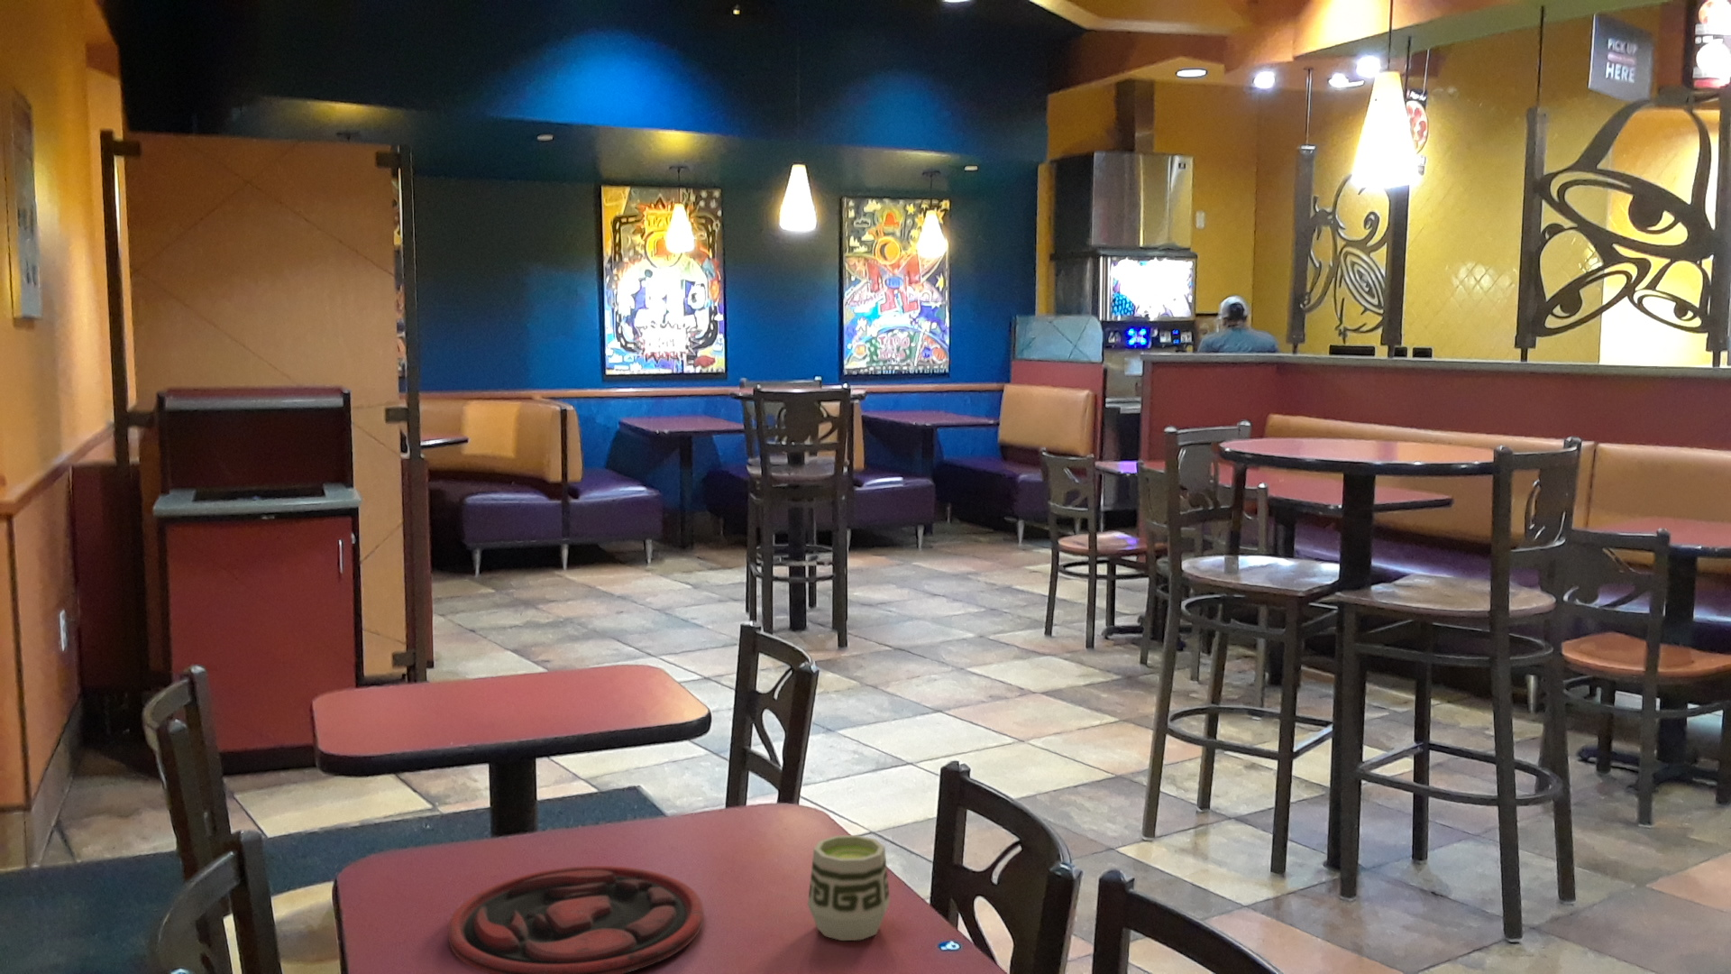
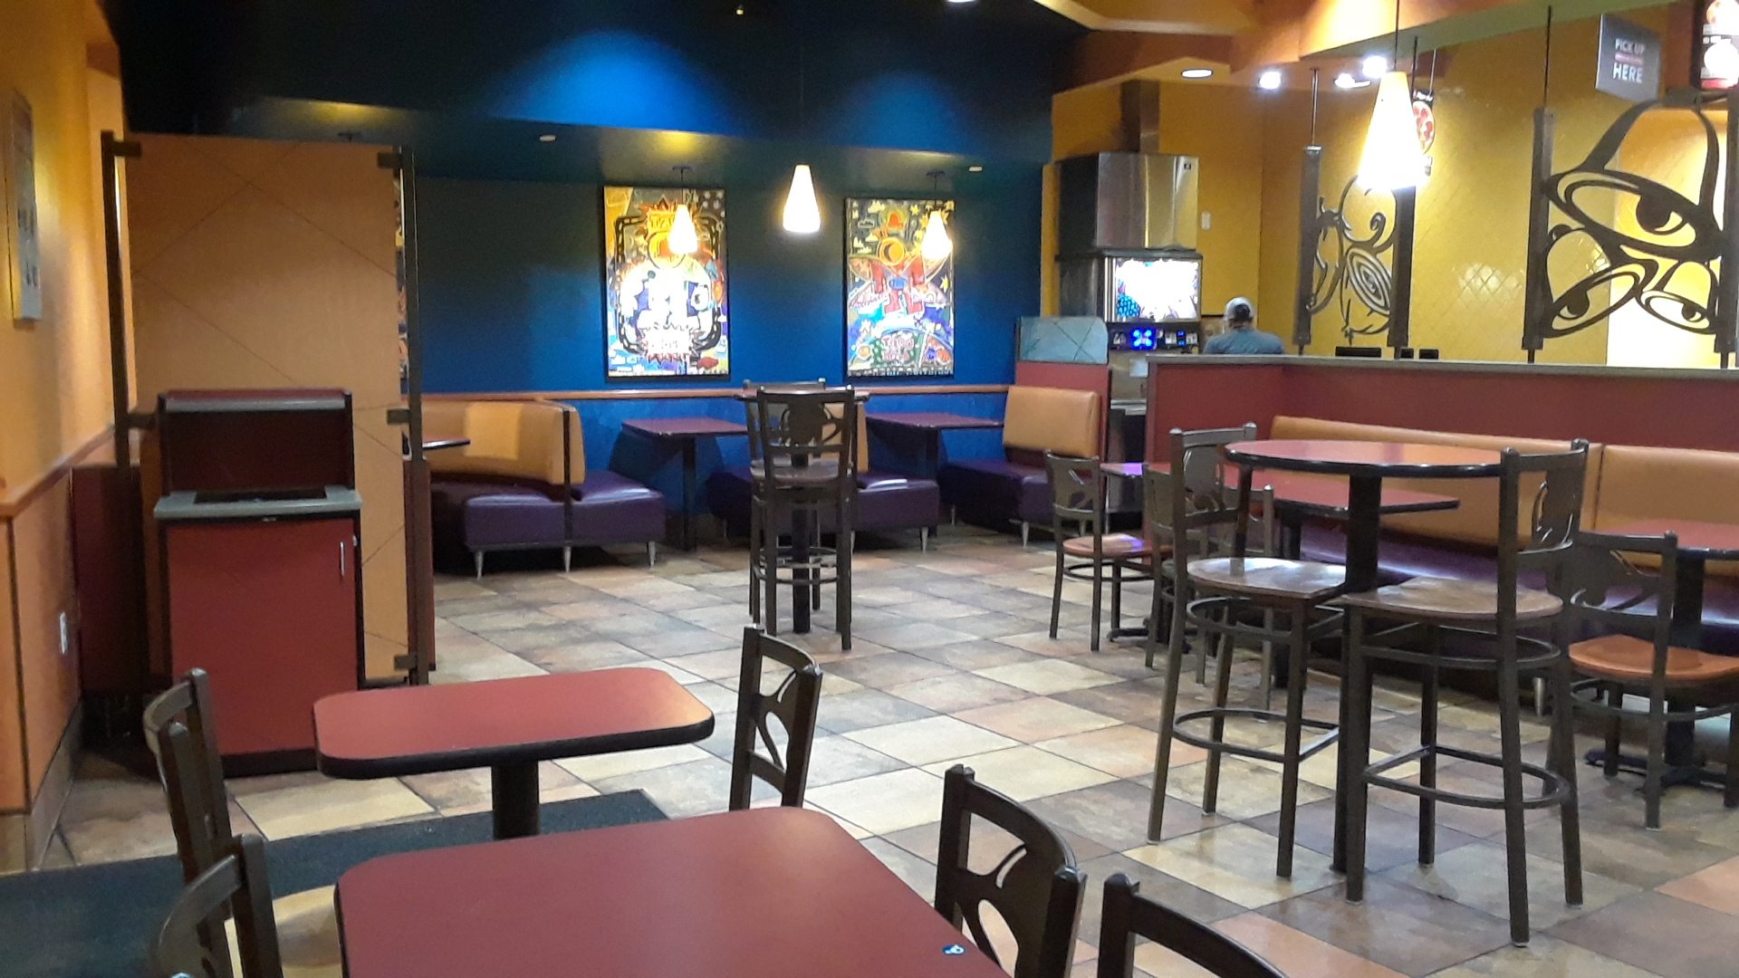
- cup [807,834,890,942]
- plate [447,865,704,974]
